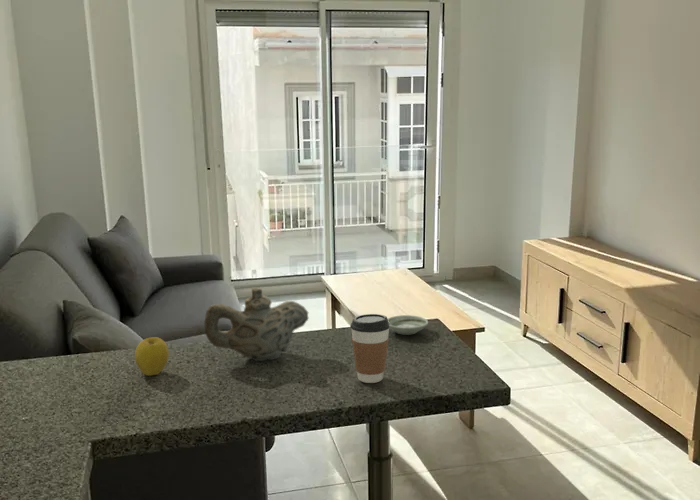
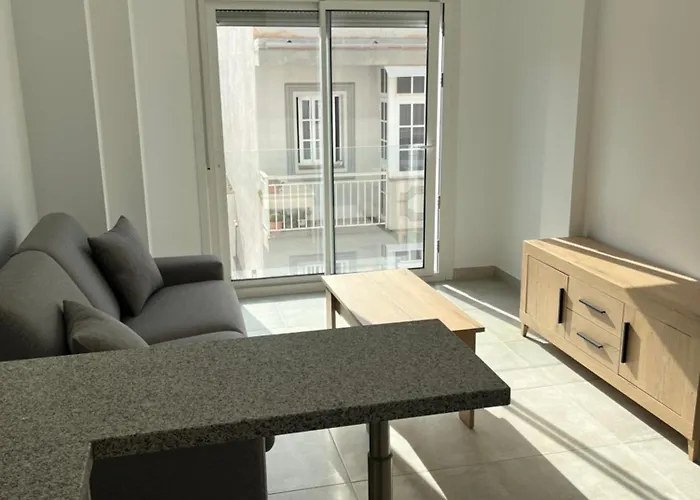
- saucer [387,314,429,336]
- coffee cup [350,313,390,384]
- apple [134,336,170,377]
- teapot [203,287,310,362]
